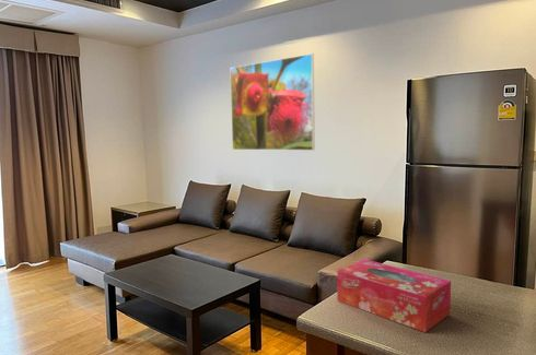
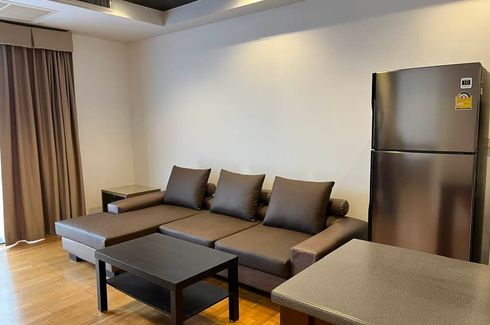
- tissue box [336,259,452,333]
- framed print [229,52,316,152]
